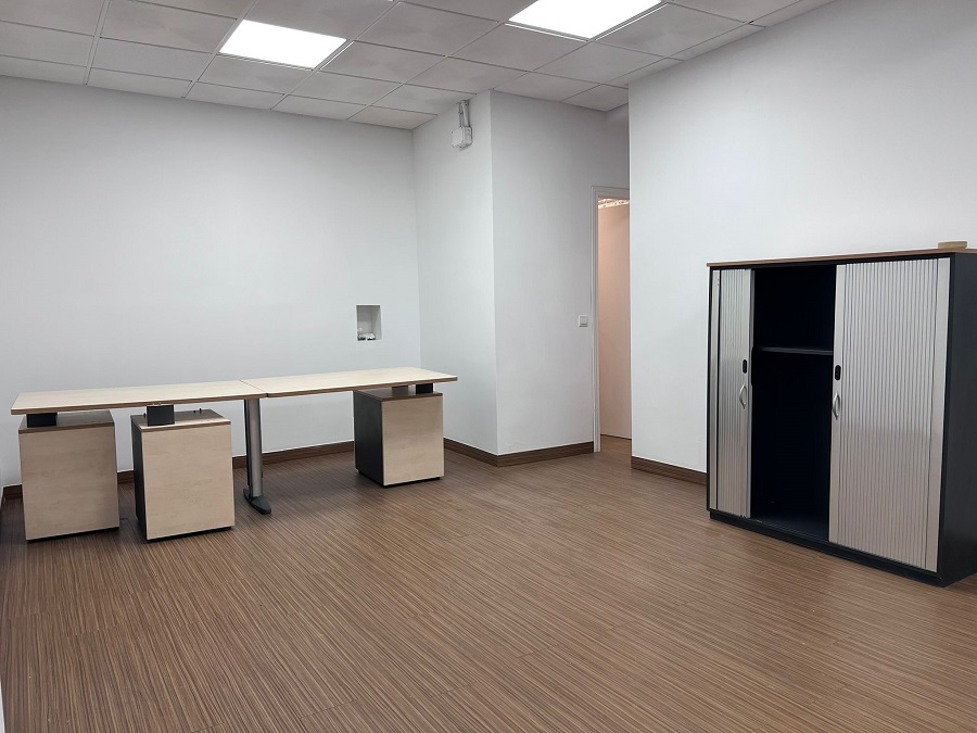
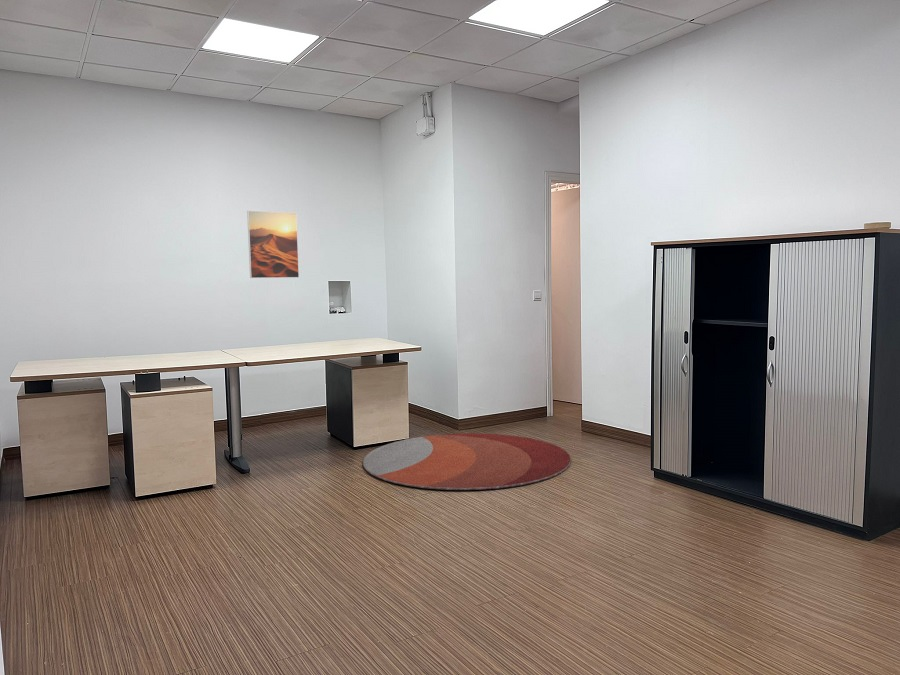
+ rug [362,432,572,491]
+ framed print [246,210,300,279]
